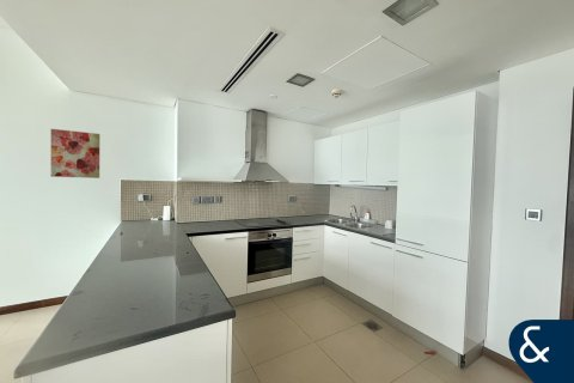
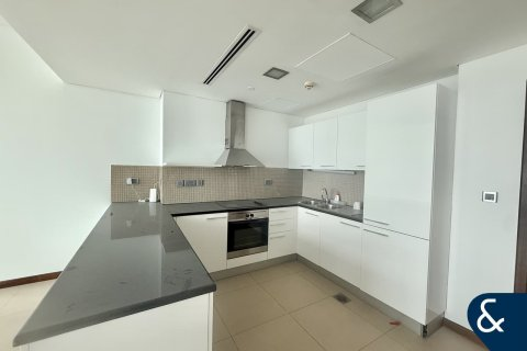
- wall art [49,128,100,180]
